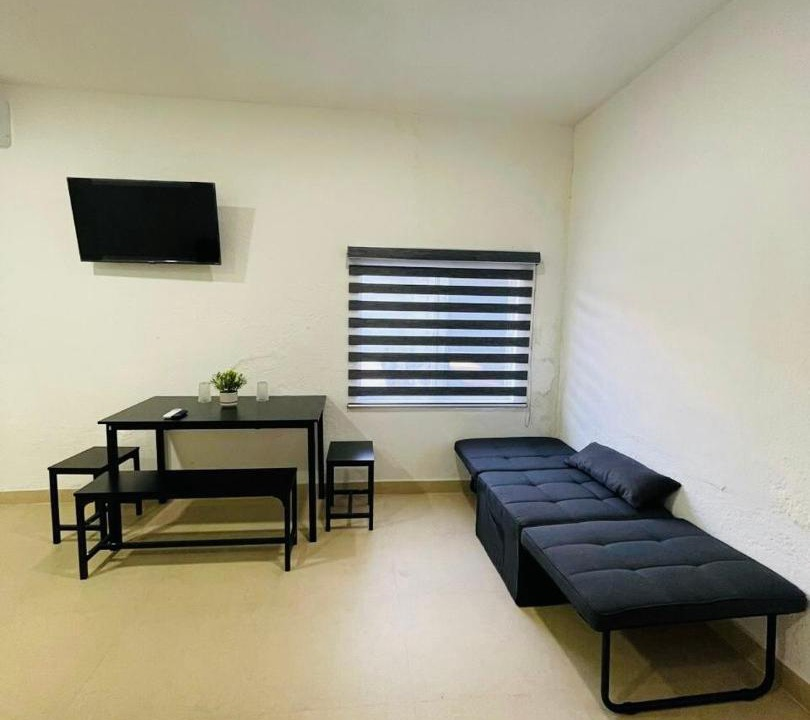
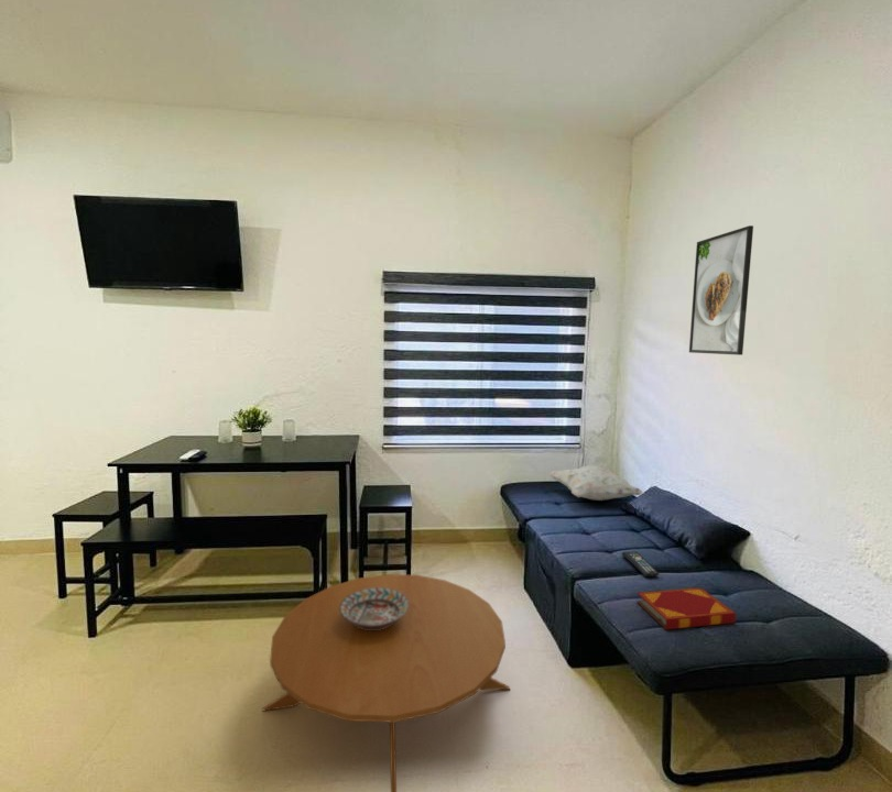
+ decorative bowl [340,587,409,630]
+ coffee table [261,573,511,792]
+ hardback book [637,586,737,630]
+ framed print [688,224,754,356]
+ decorative pillow [548,464,644,502]
+ remote control [621,550,660,578]
